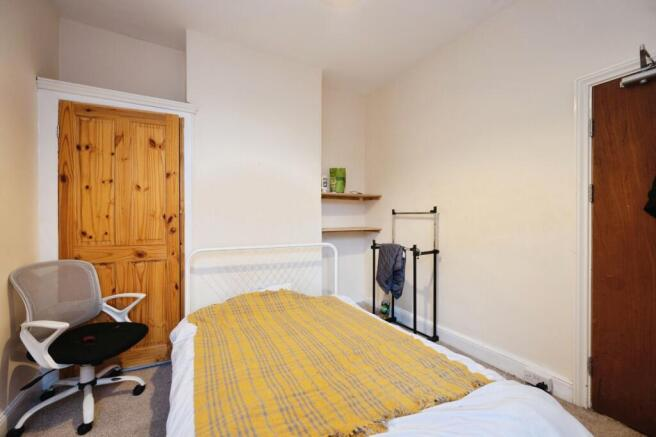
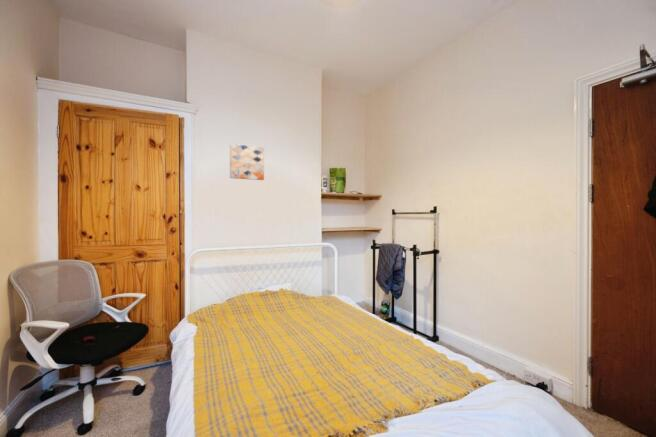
+ wall art [229,143,265,181]
